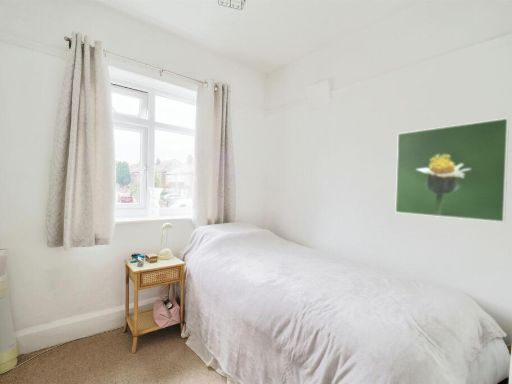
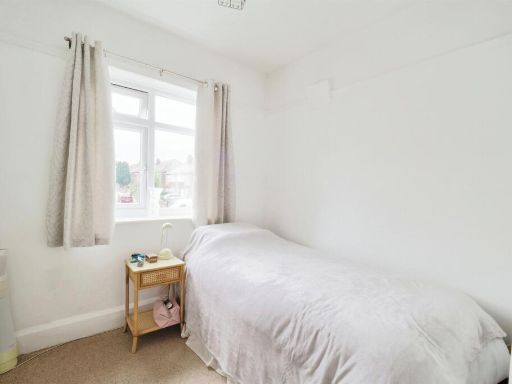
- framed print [394,117,510,223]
